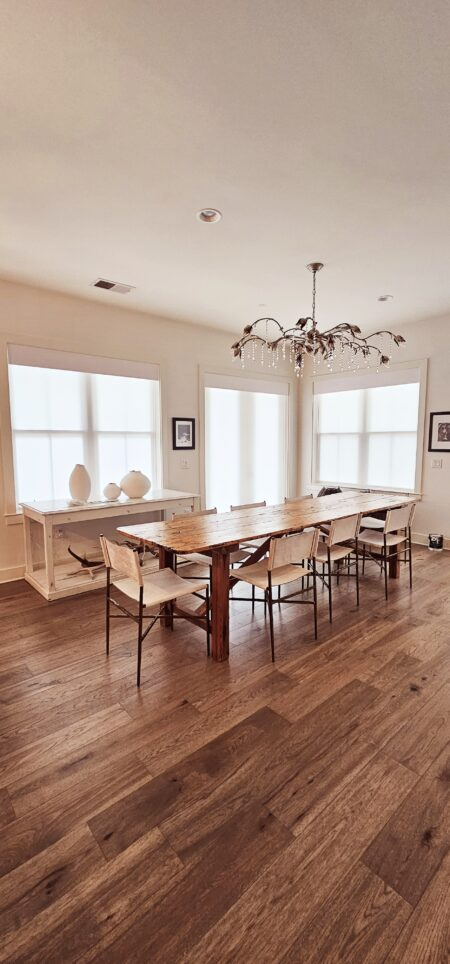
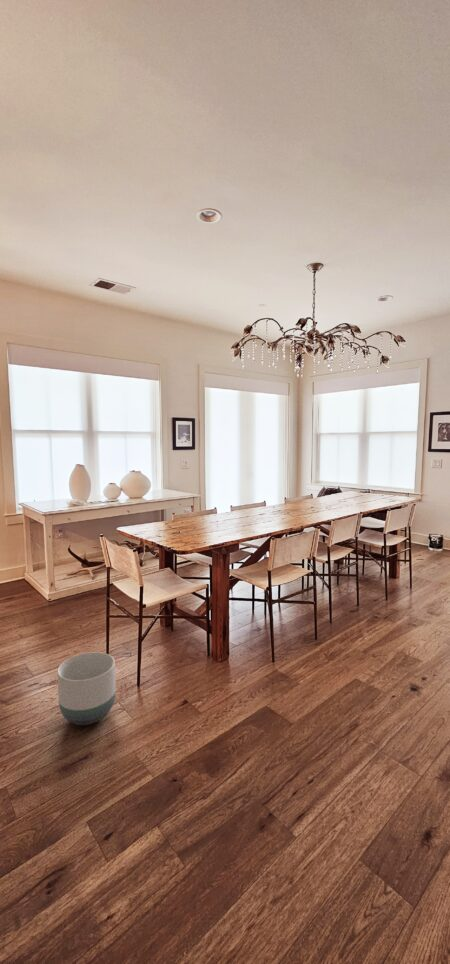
+ planter [57,651,117,726]
